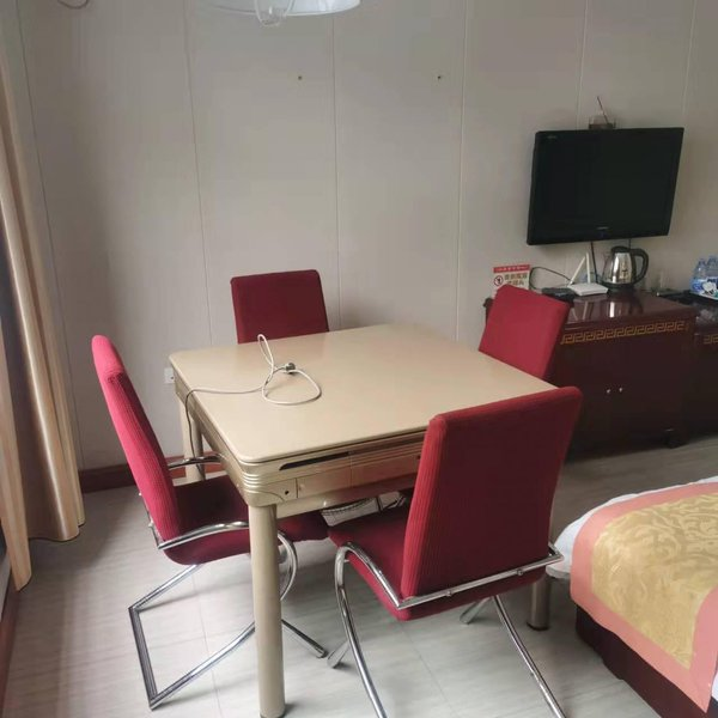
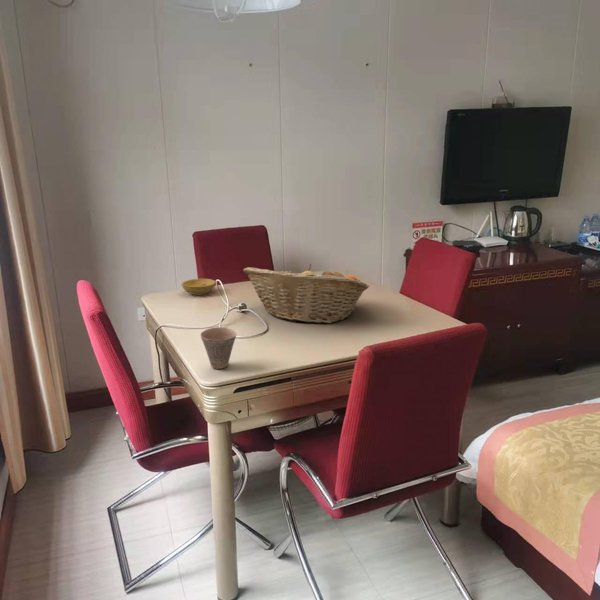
+ fruit basket [242,263,370,324]
+ bowl [181,278,217,296]
+ cup [200,326,237,370]
